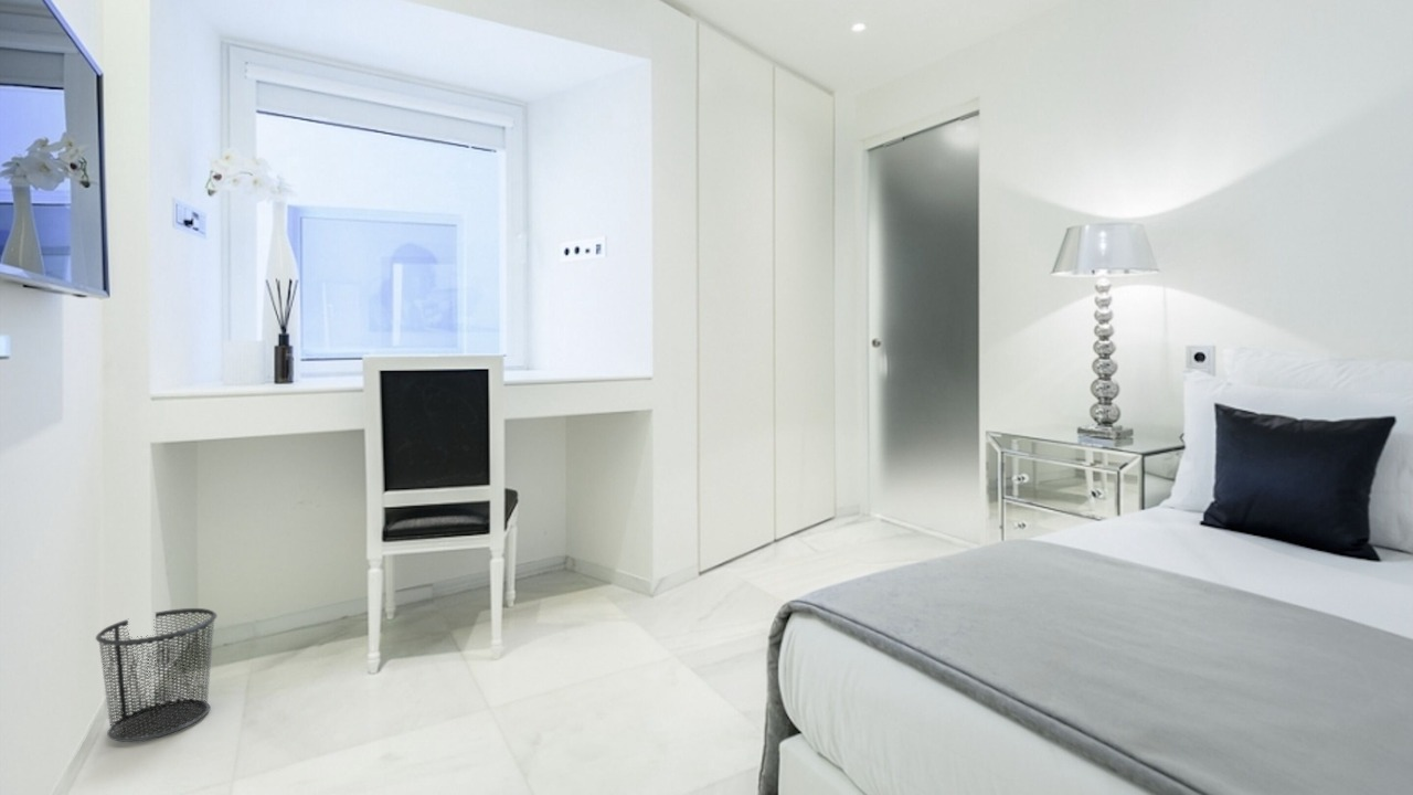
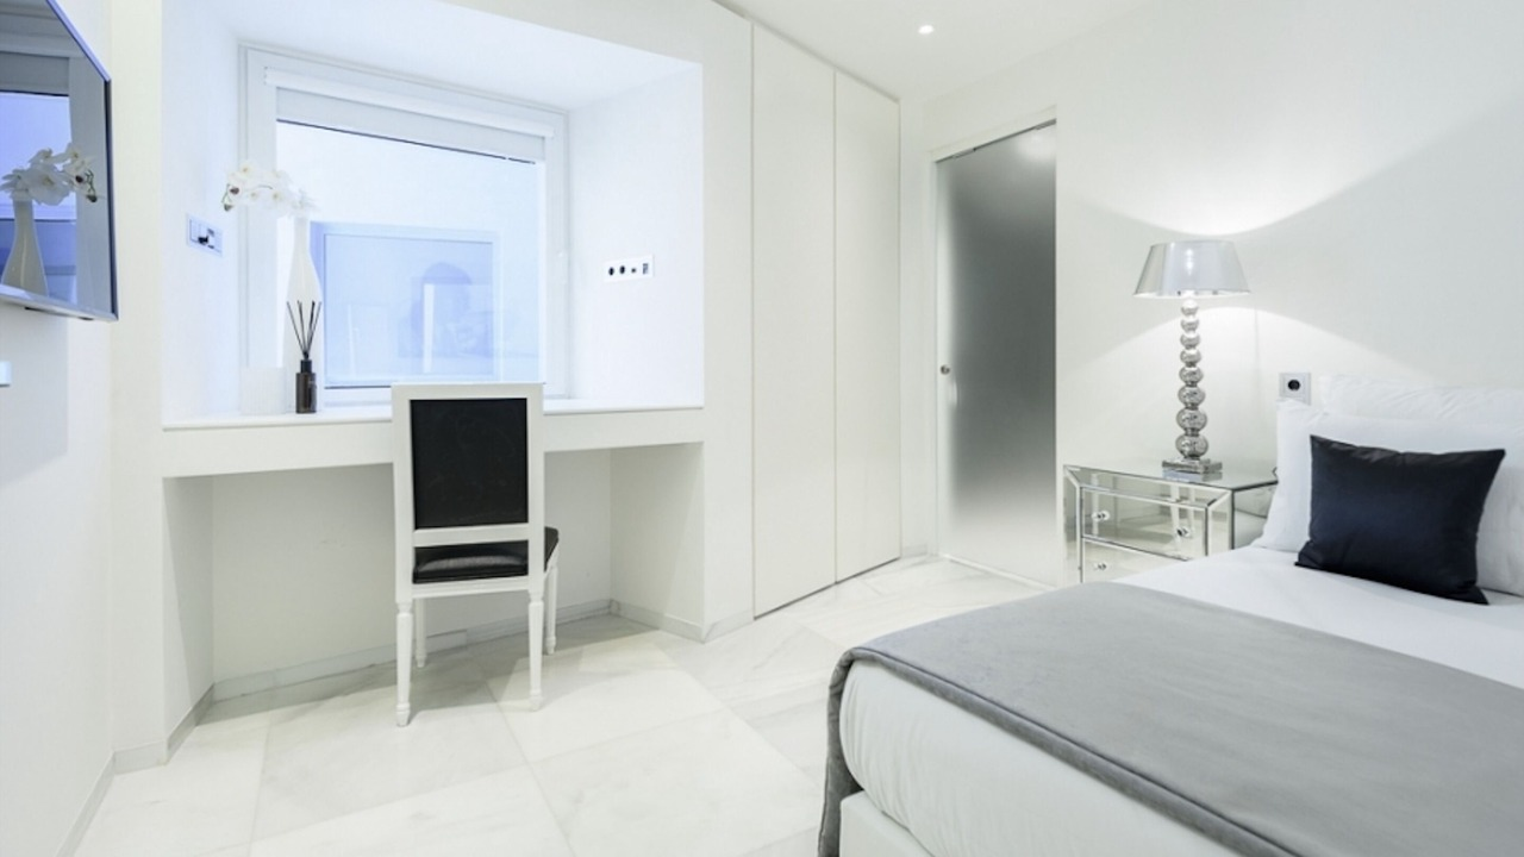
- waste bin [95,607,219,743]
